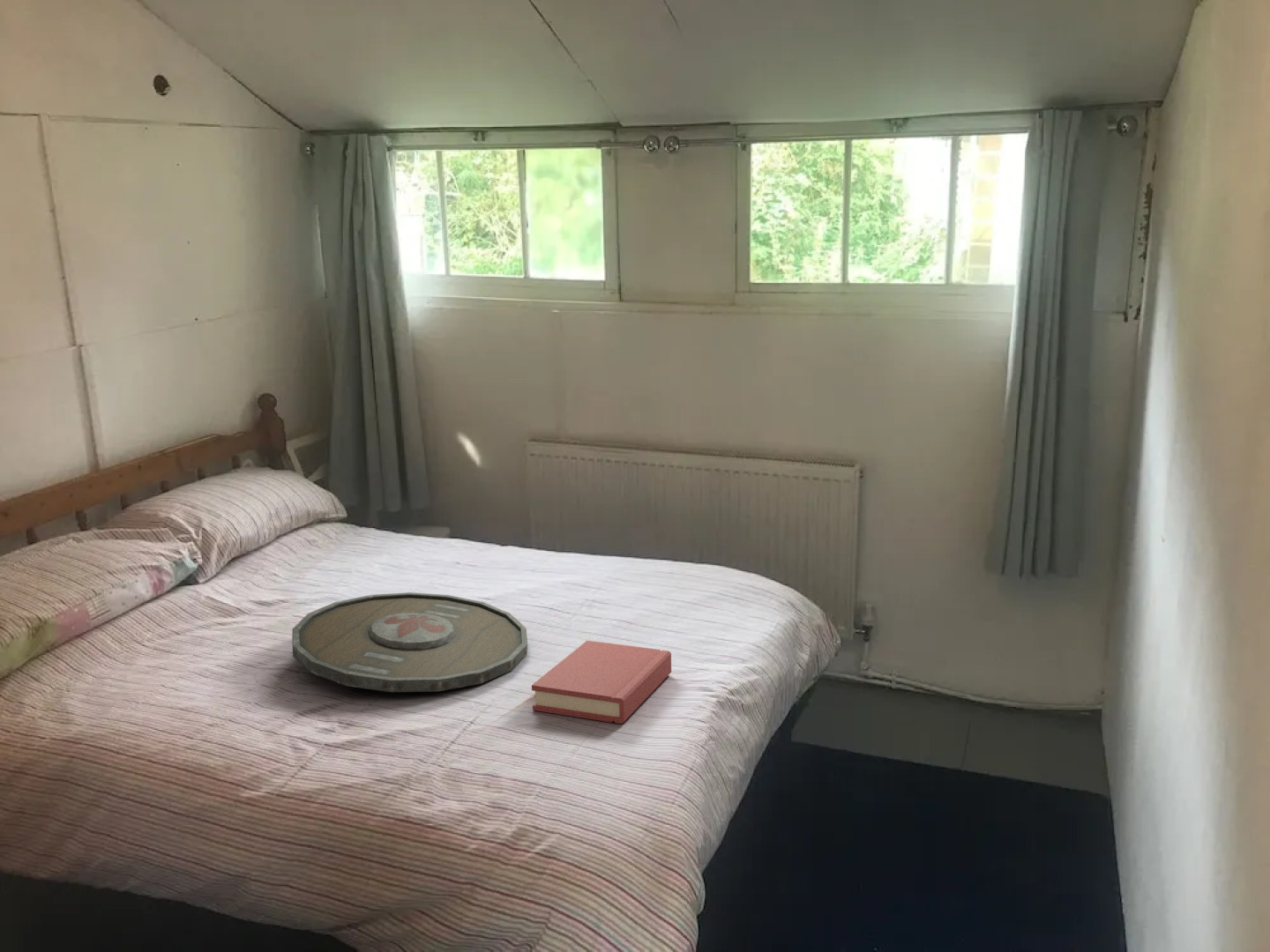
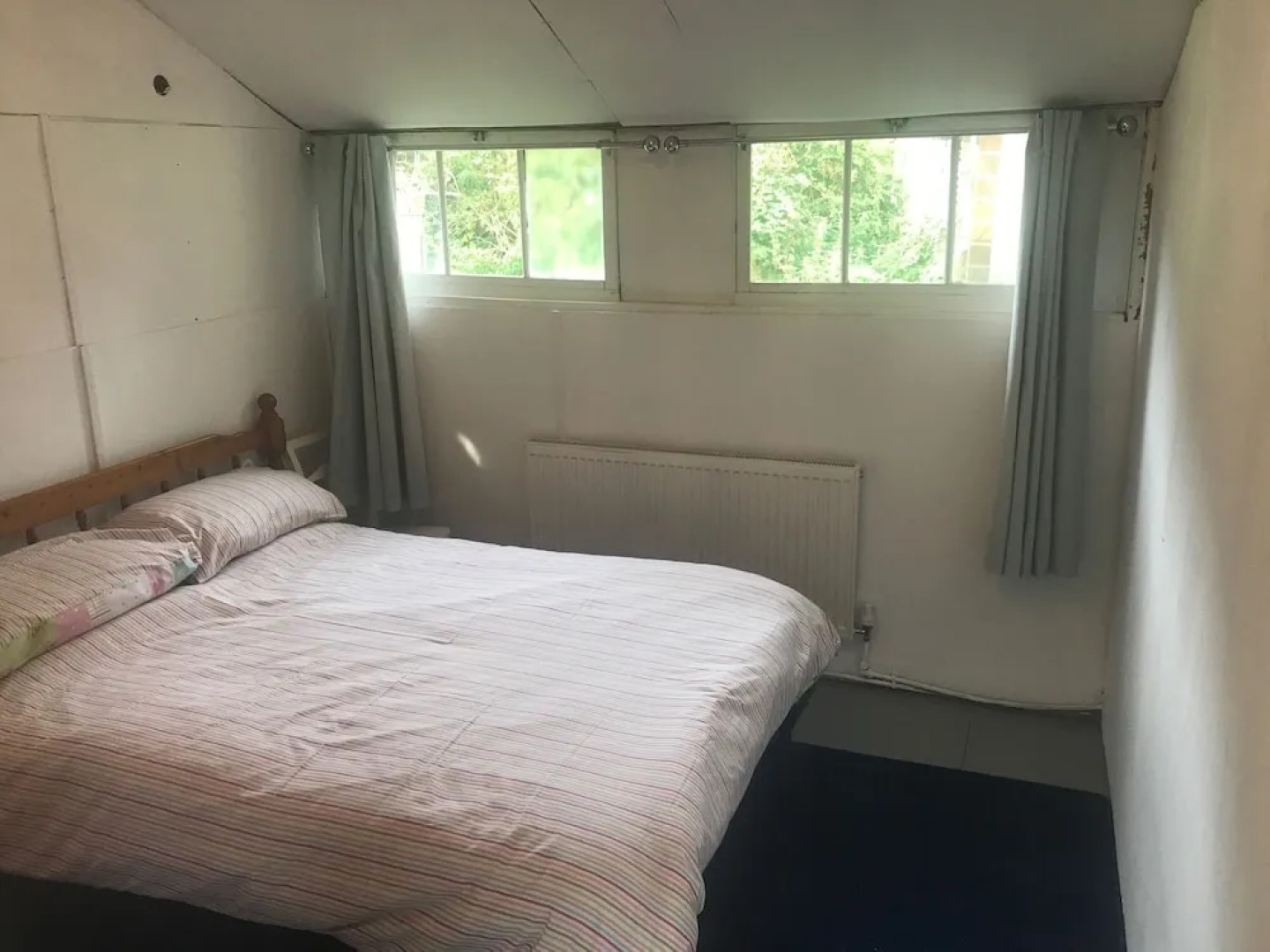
- serving tray [291,591,528,693]
- hardback book [531,640,672,725]
